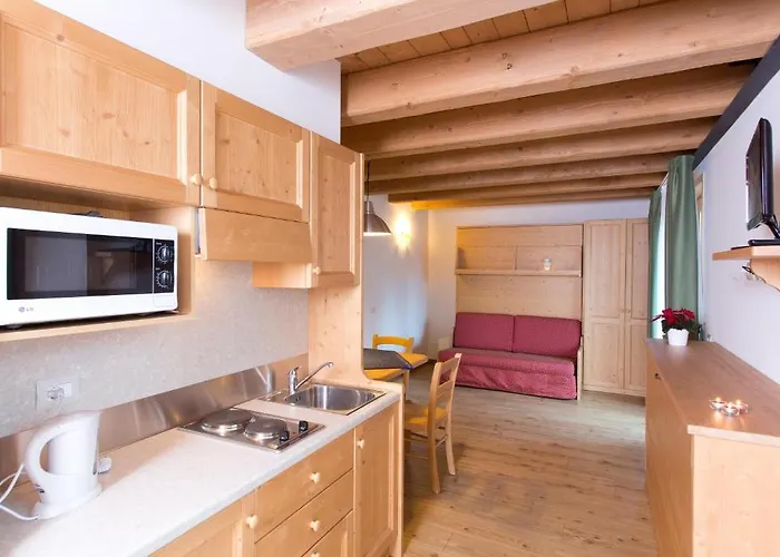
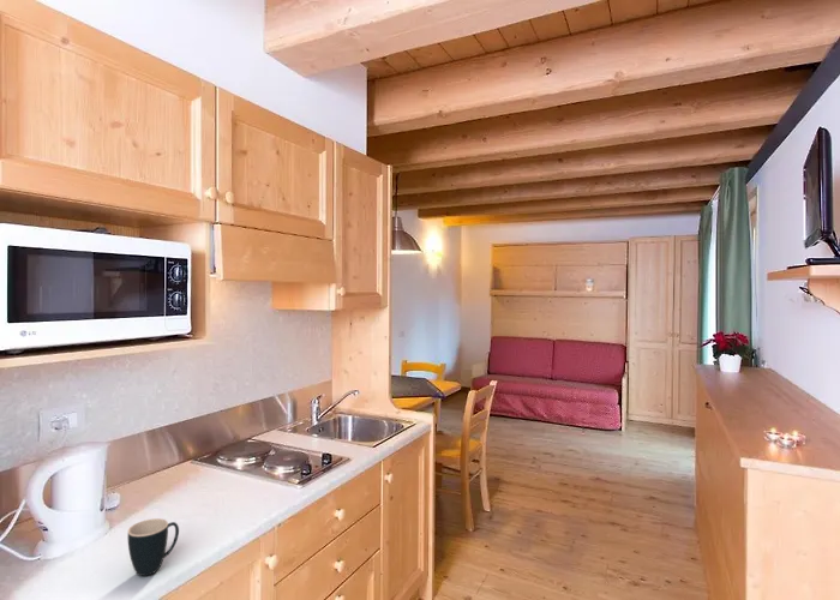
+ mug [127,517,180,577]
